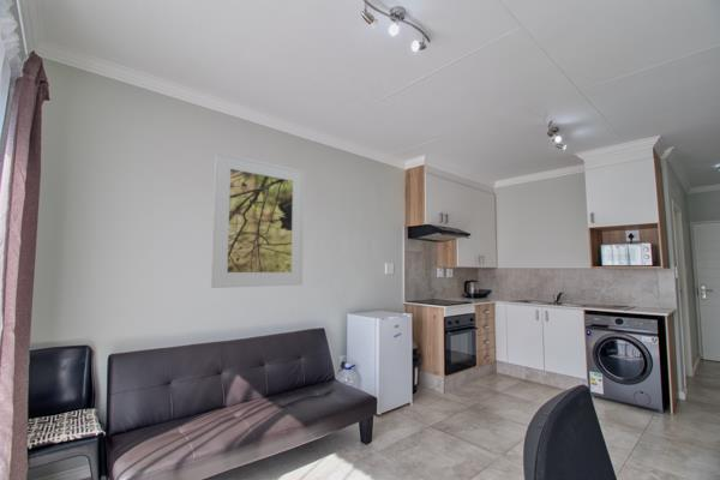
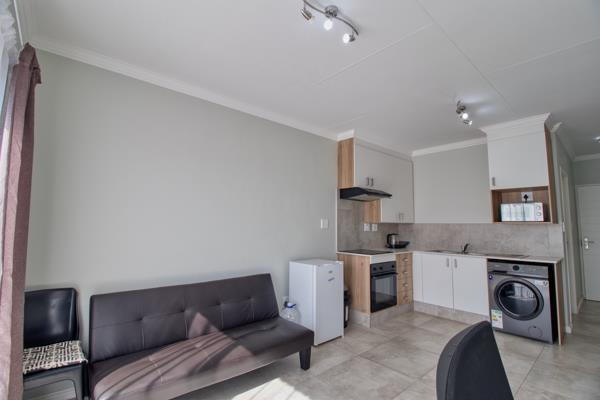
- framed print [210,151,305,289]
